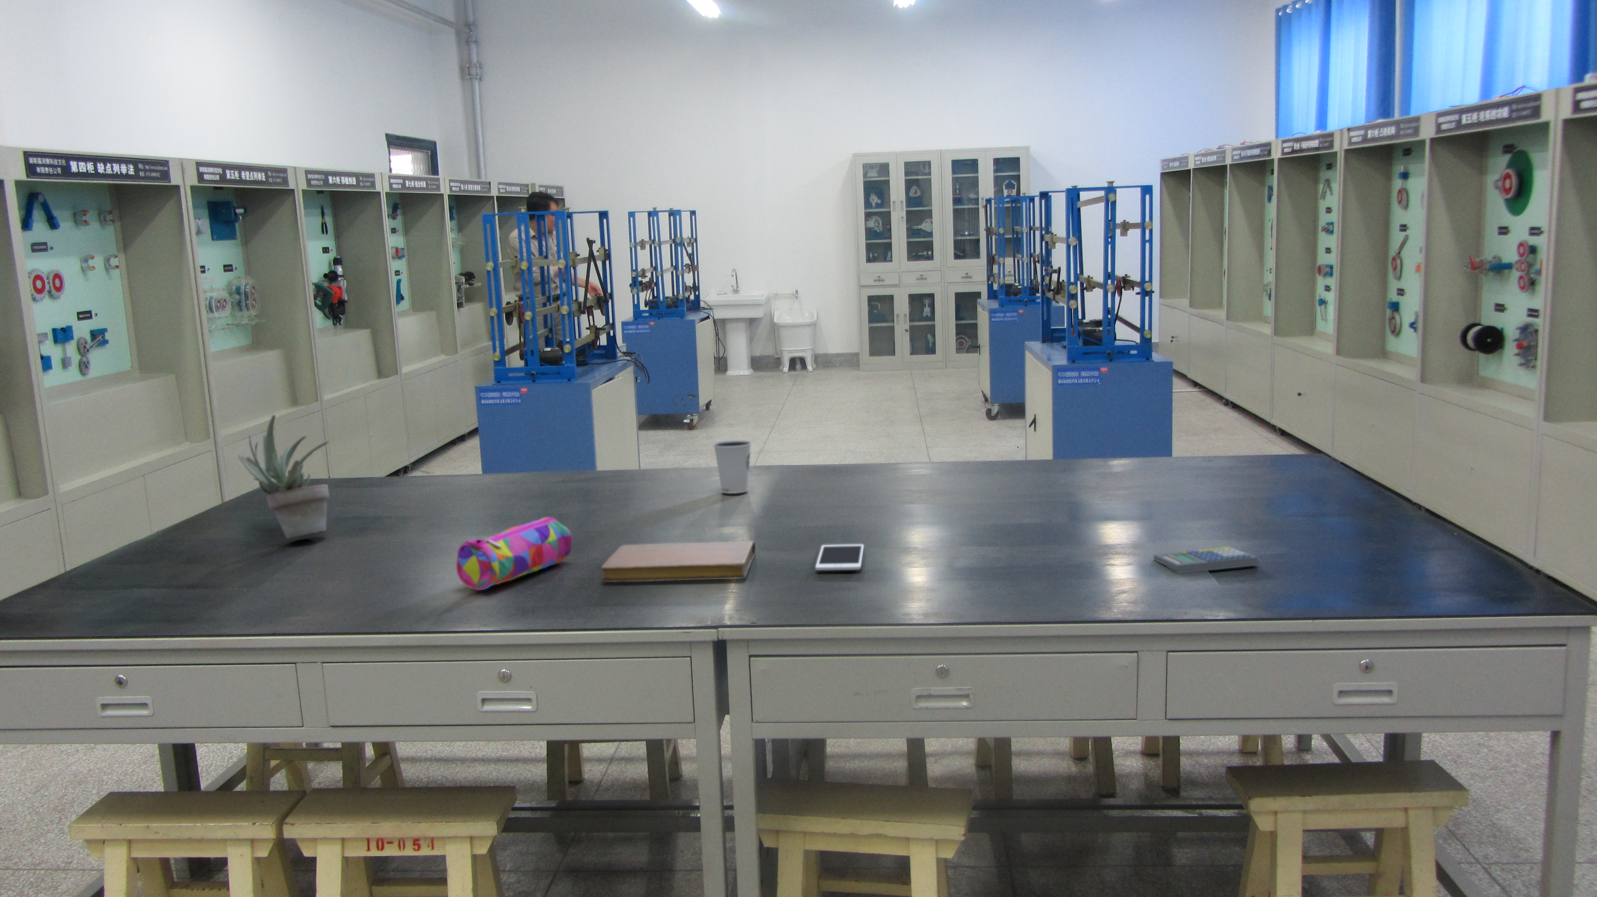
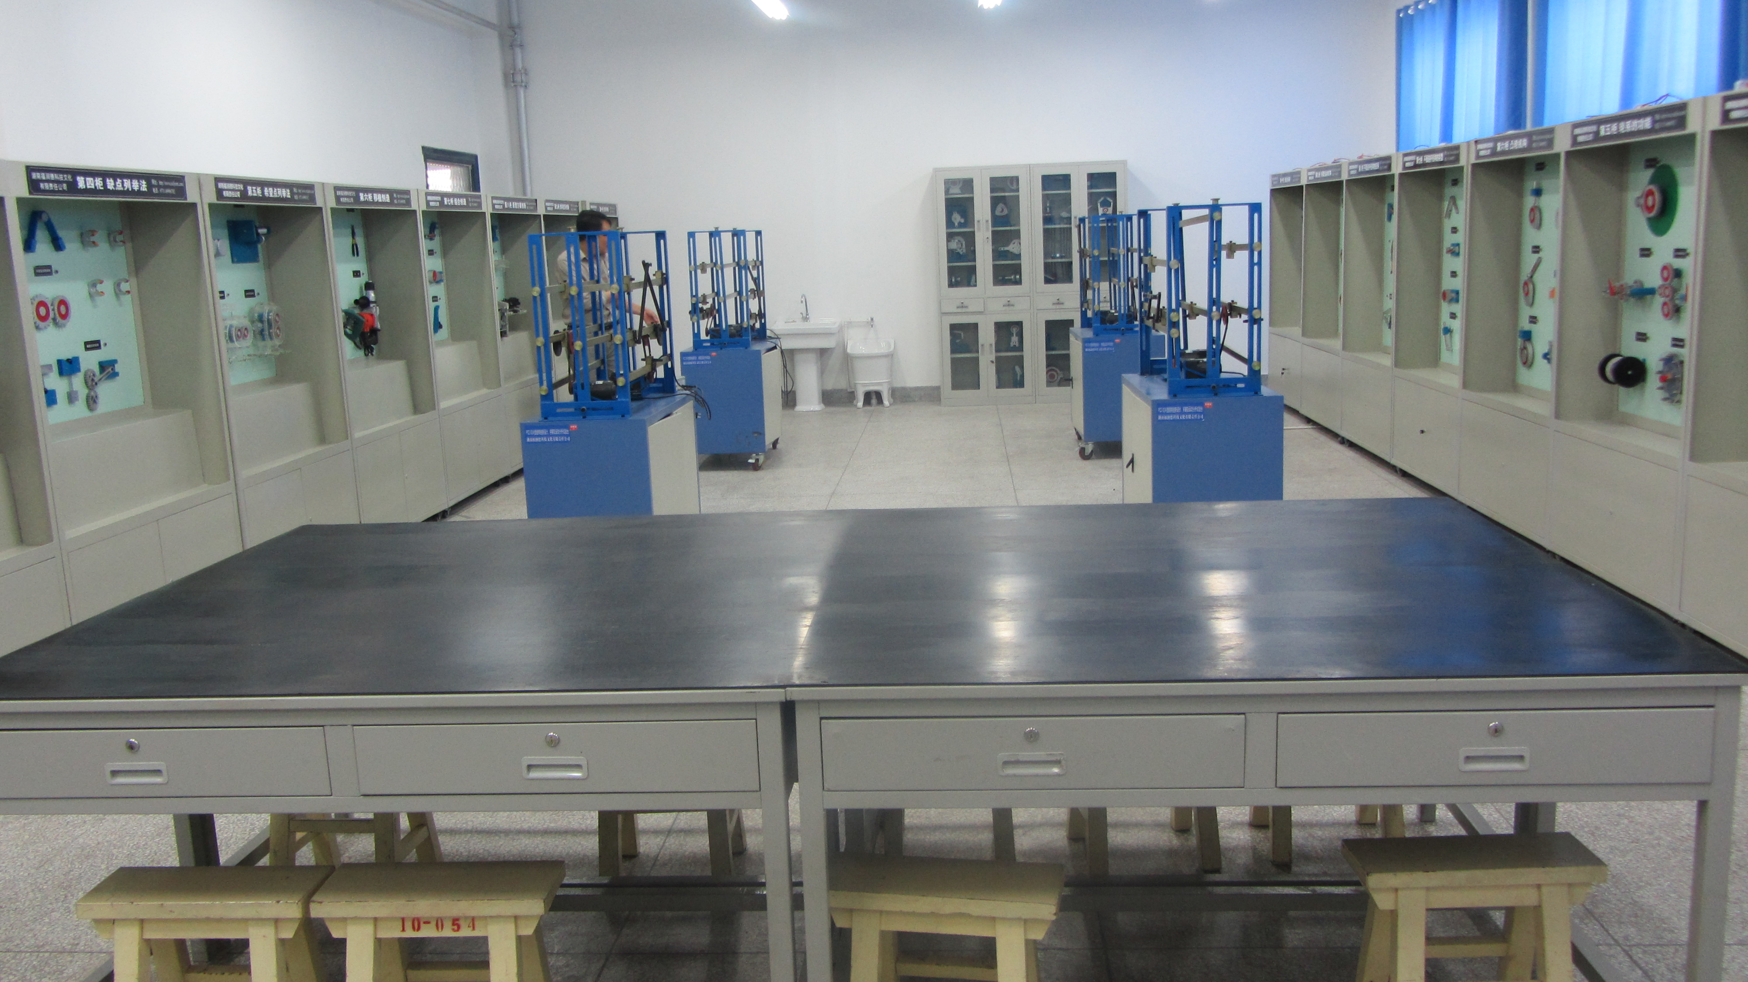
- notebook [600,541,756,582]
- calculator [1154,547,1260,575]
- cell phone [815,544,864,571]
- pencil case [456,516,573,591]
- succulent plant [238,415,330,540]
- dixie cup [713,440,752,493]
